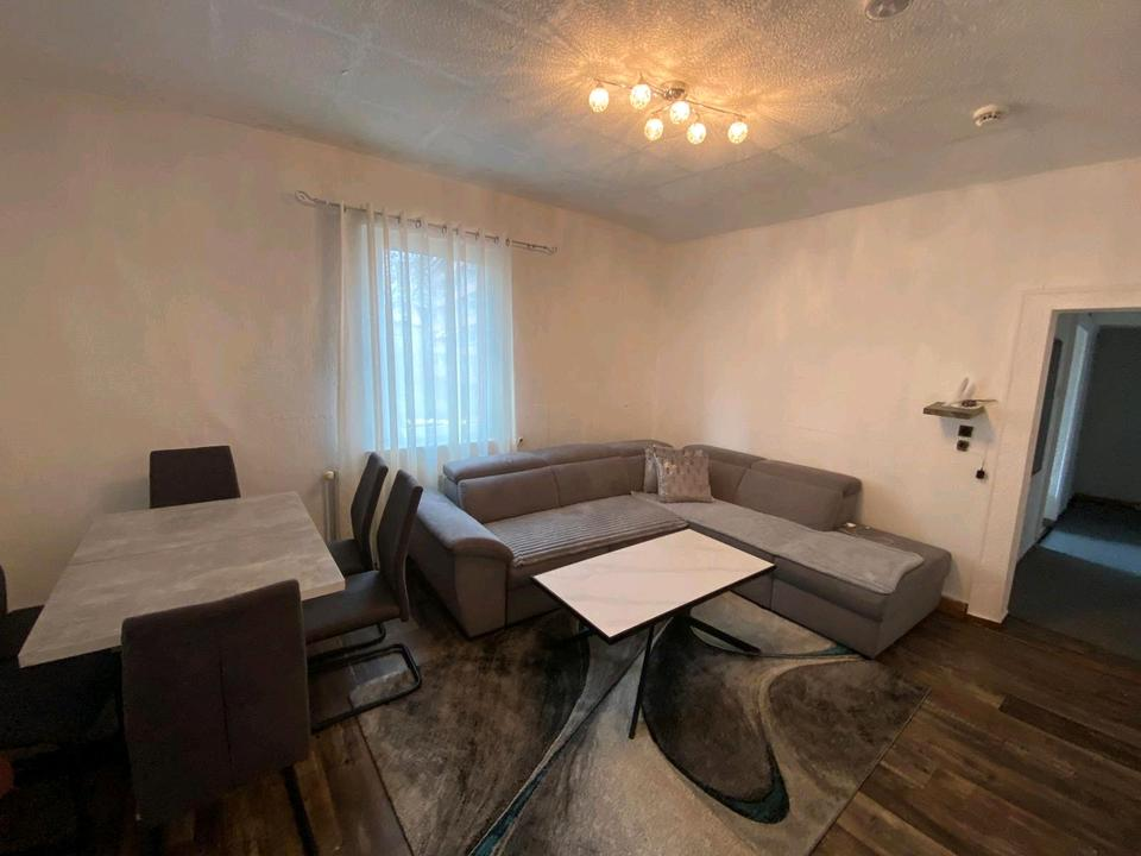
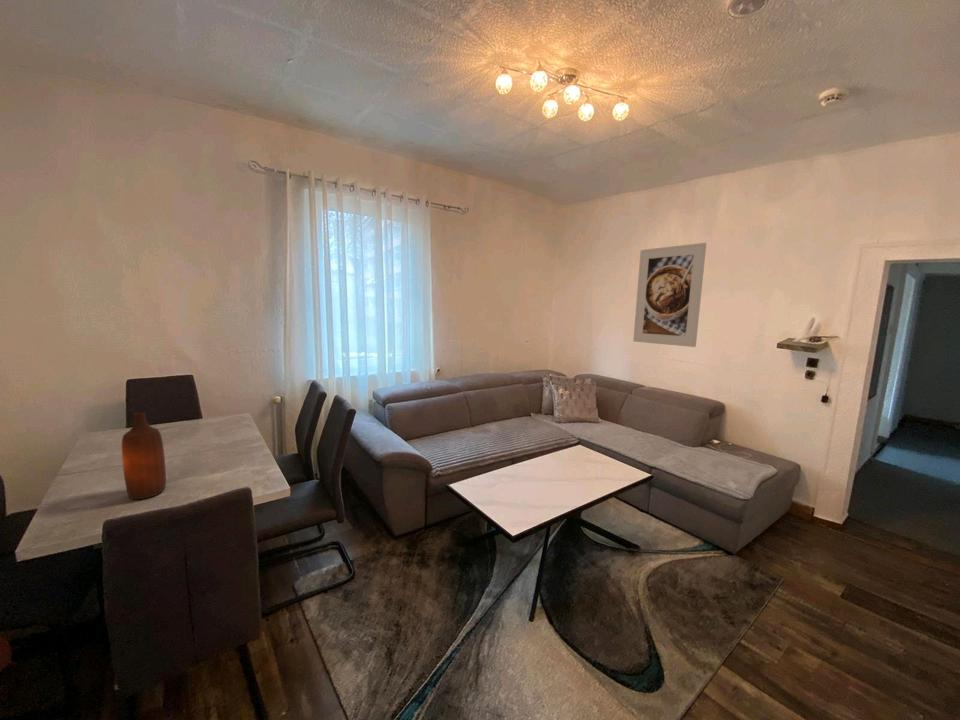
+ bottle [121,411,167,500]
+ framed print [632,242,707,348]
